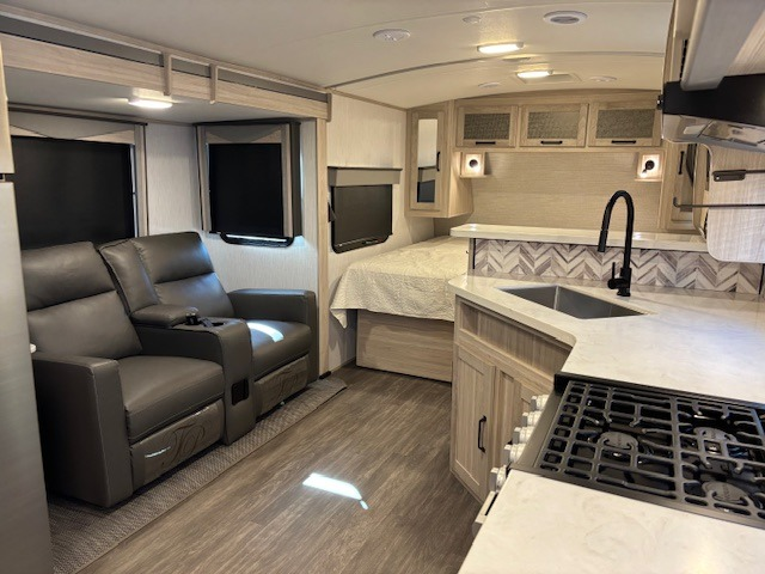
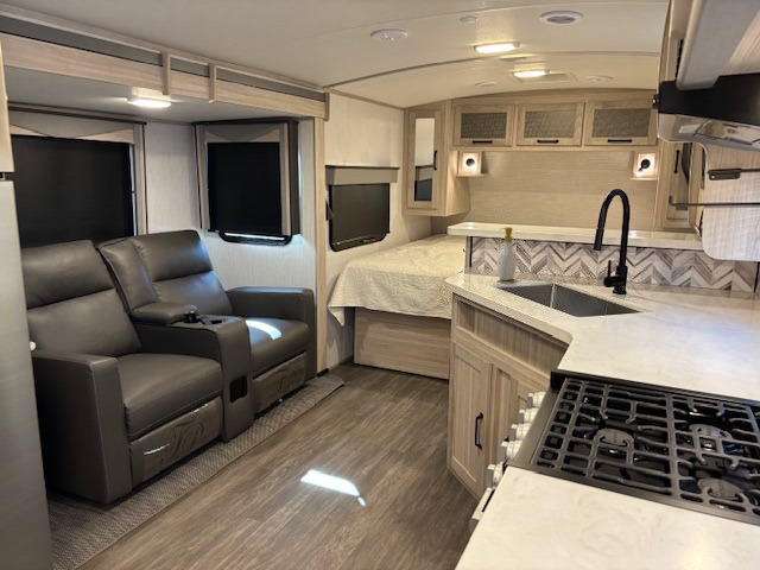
+ soap bottle [496,226,518,281]
